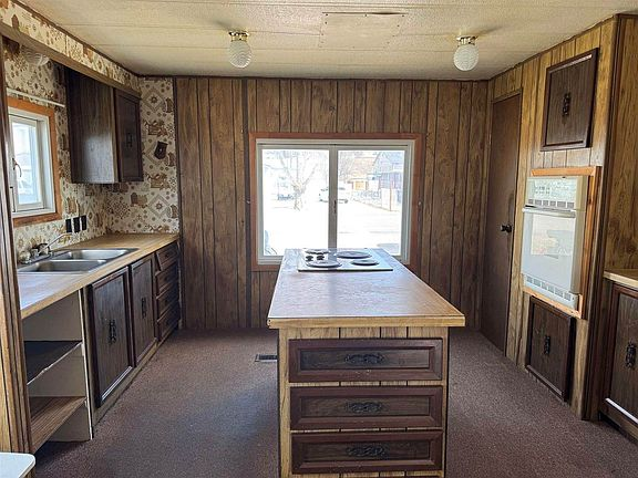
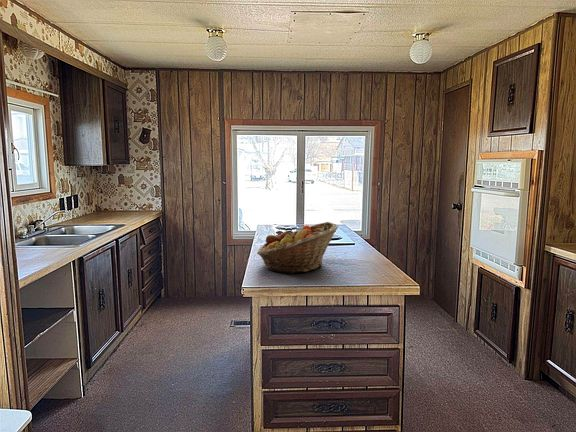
+ fruit basket [256,221,339,275]
